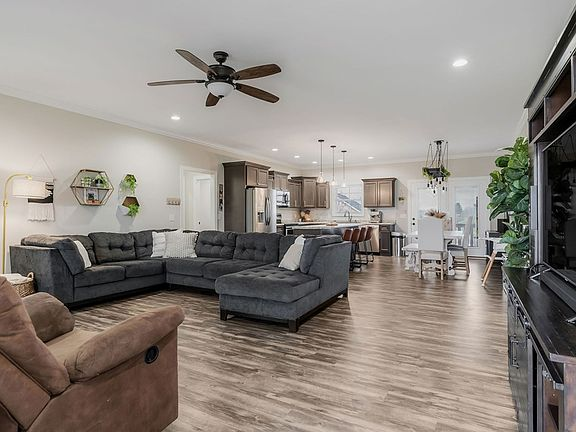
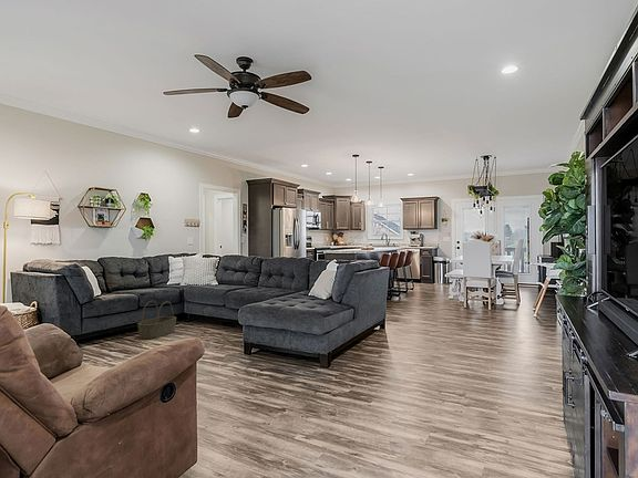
+ basket [136,300,177,340]
